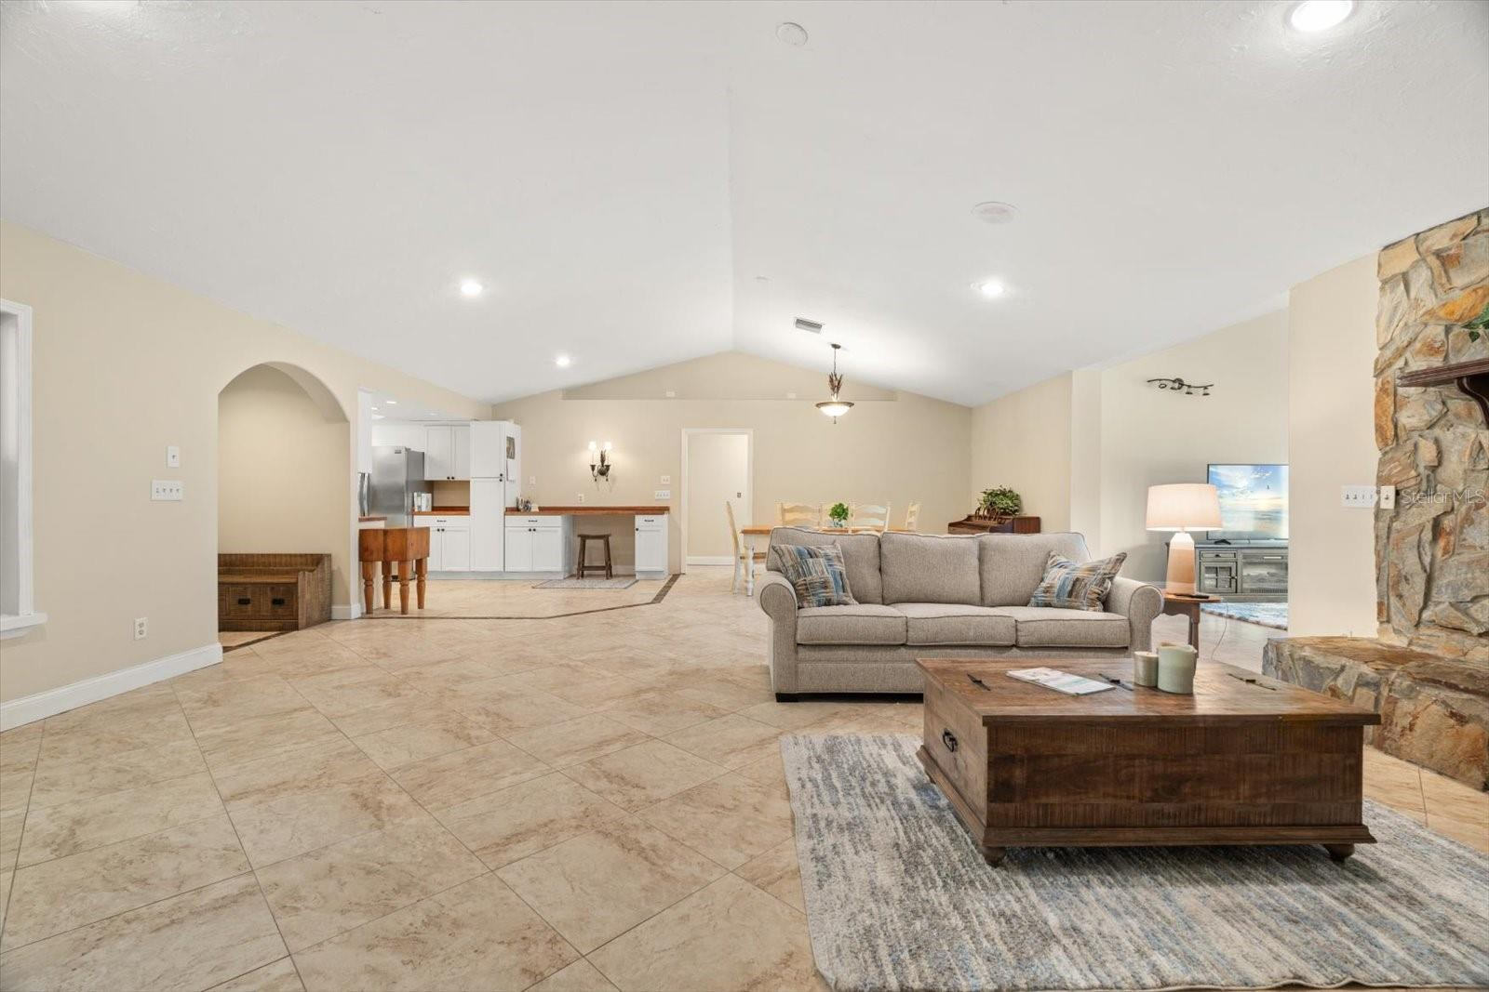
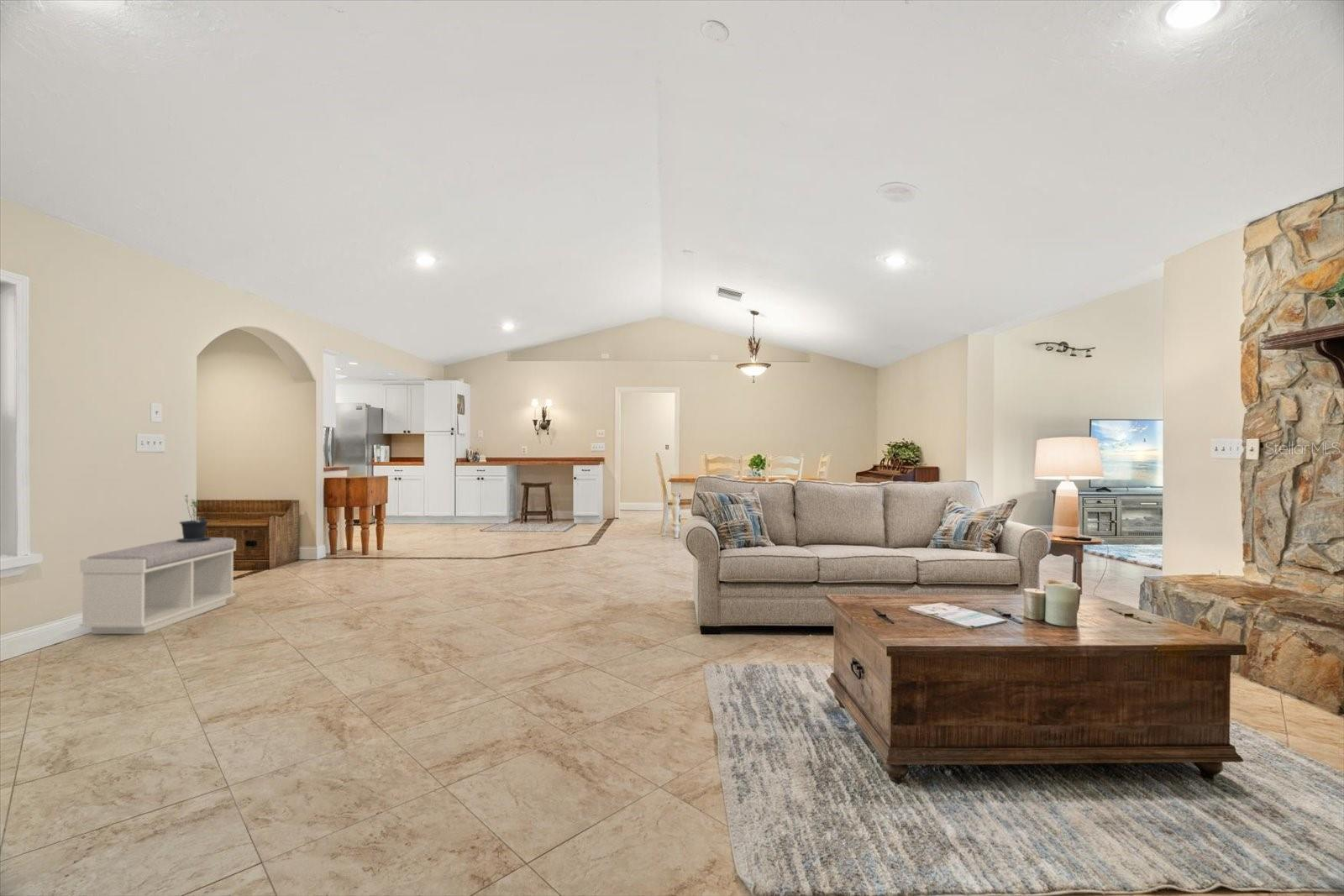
+ potted plant [176,494,211,542]
+ bench [79,537,237,635]
